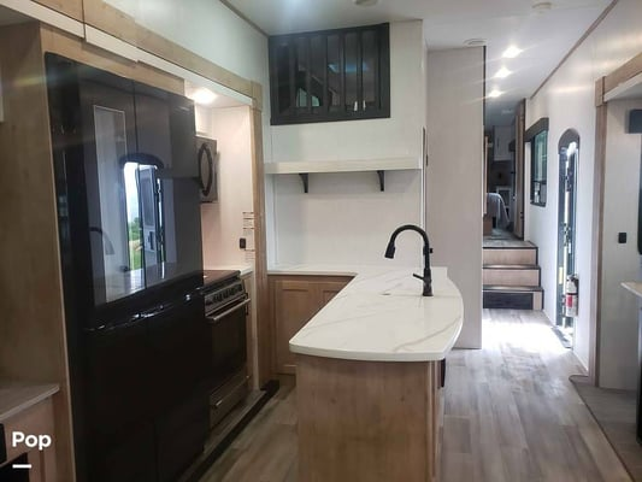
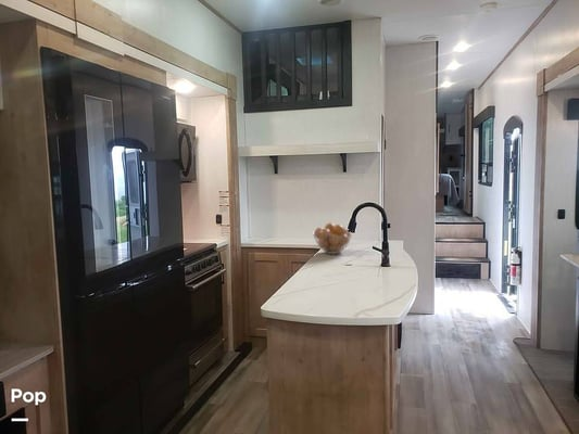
+ fruit basket [312,221,353,255]
